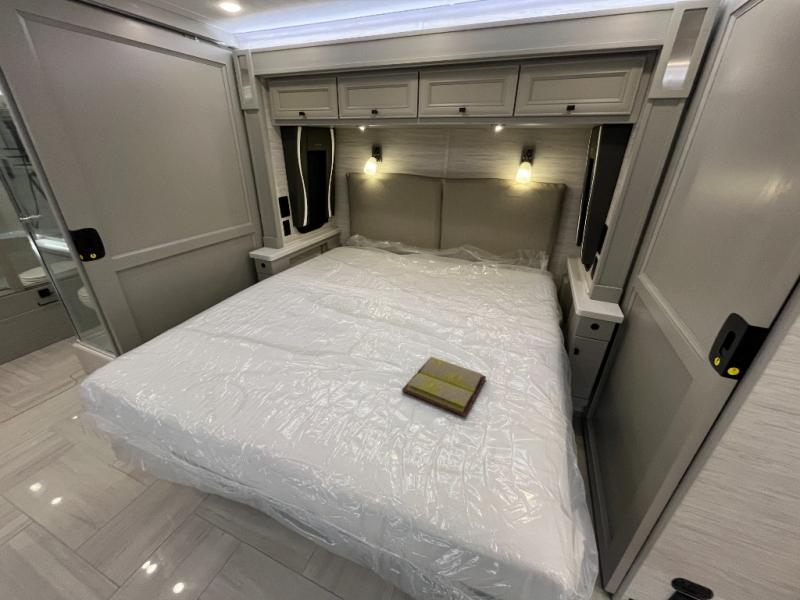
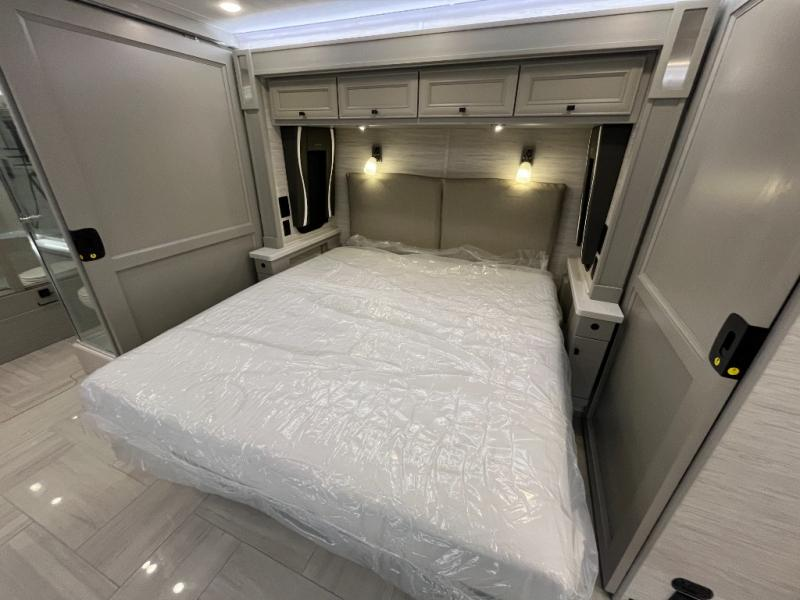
- diary [401,356,487,418]
